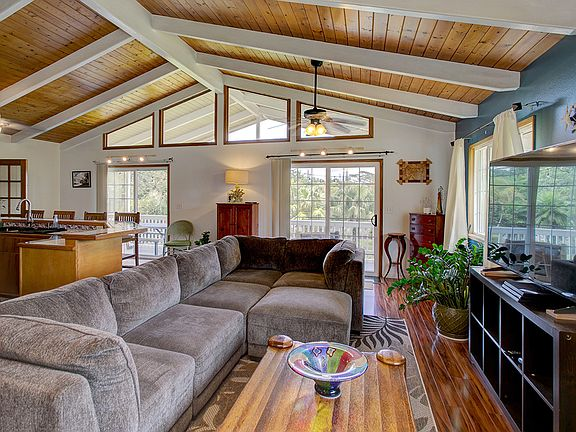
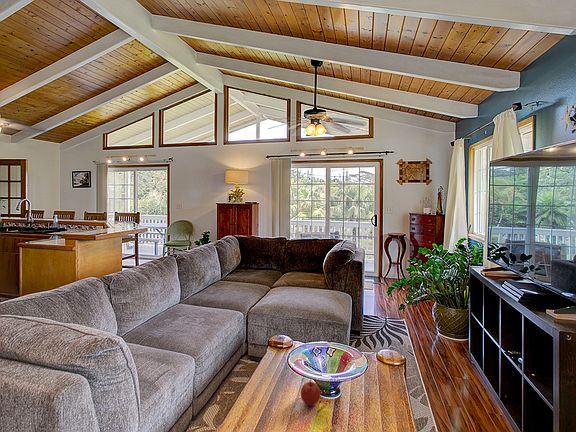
+ apple [300,379,321,407]
